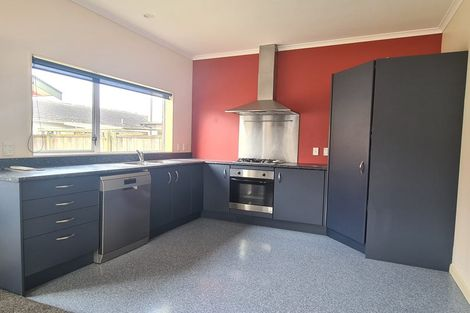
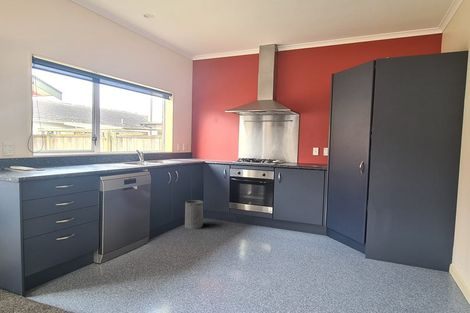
+ trash can [184,199,204,230]
